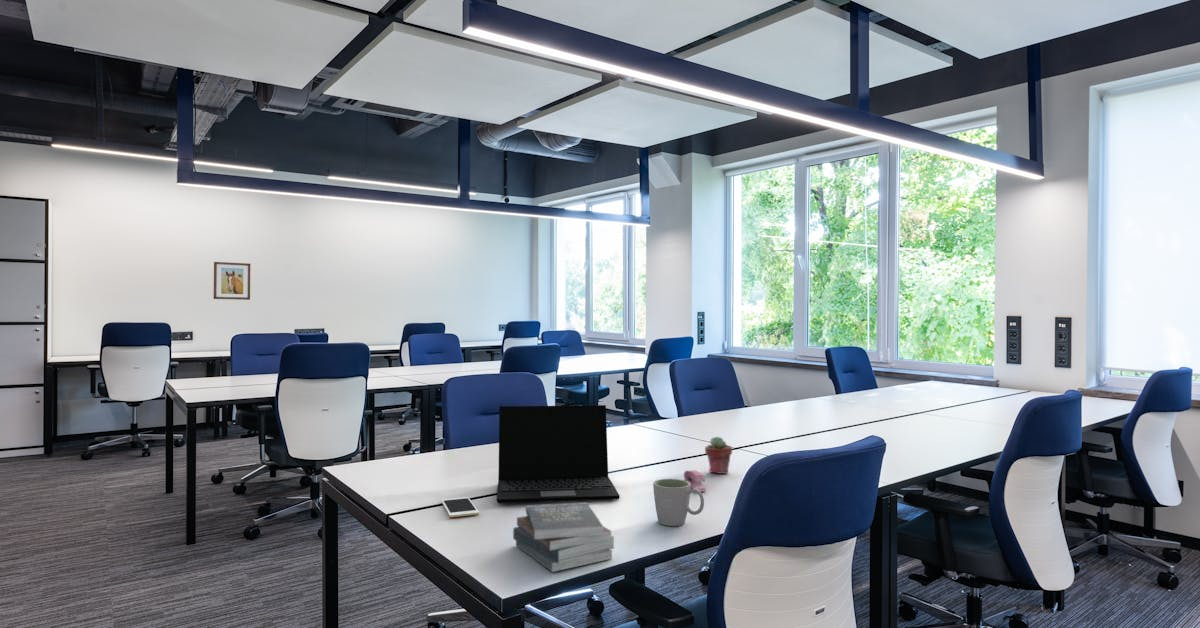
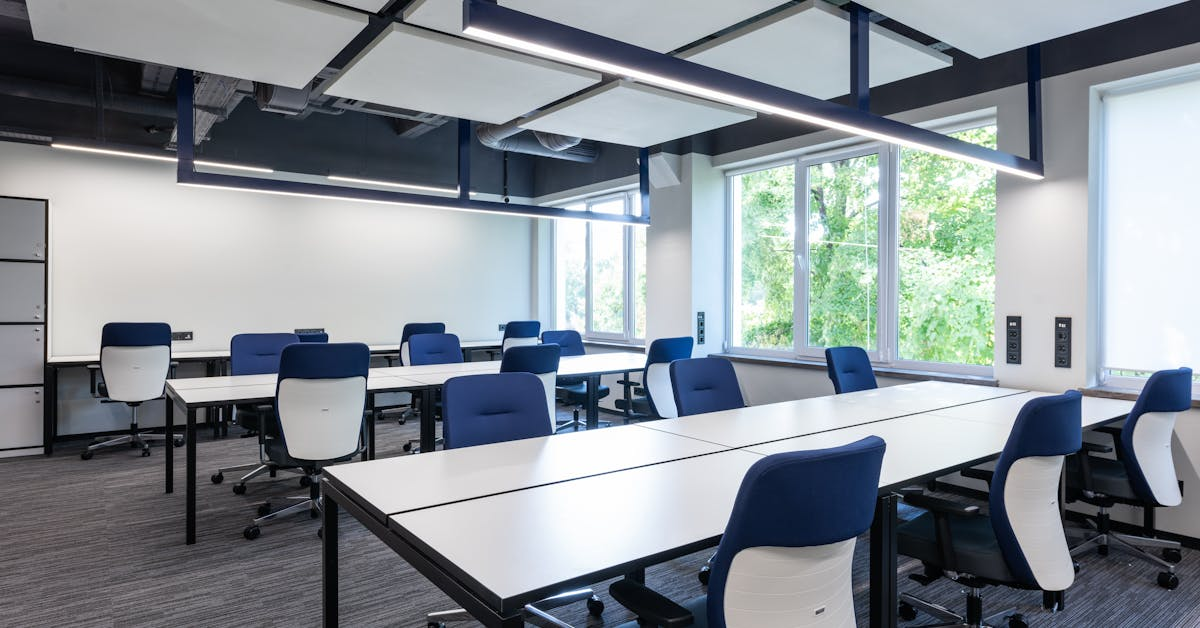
- book [512,501,615,573]
- laptop [496,404,621,504]
- wall art [213,261,251,301]
- cell phone [440,496,480,518]
- mug [652,478,705,527]
- stapler [683,470,707,493]
- potted succulent [704,436,733,475]
